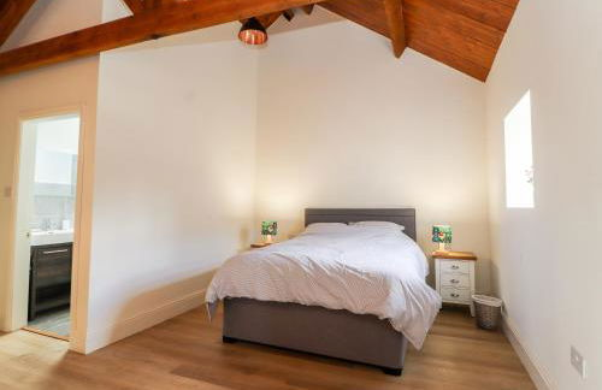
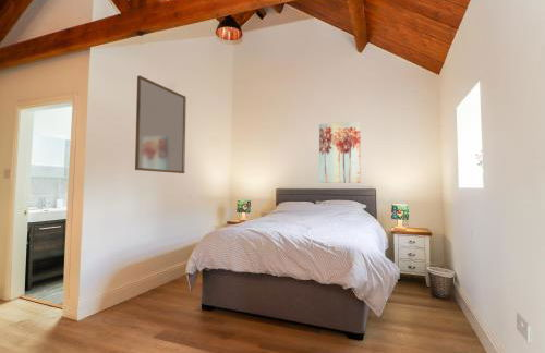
+ home mirror [134,74,187,174]
+ wall art [318,120,362,184]
